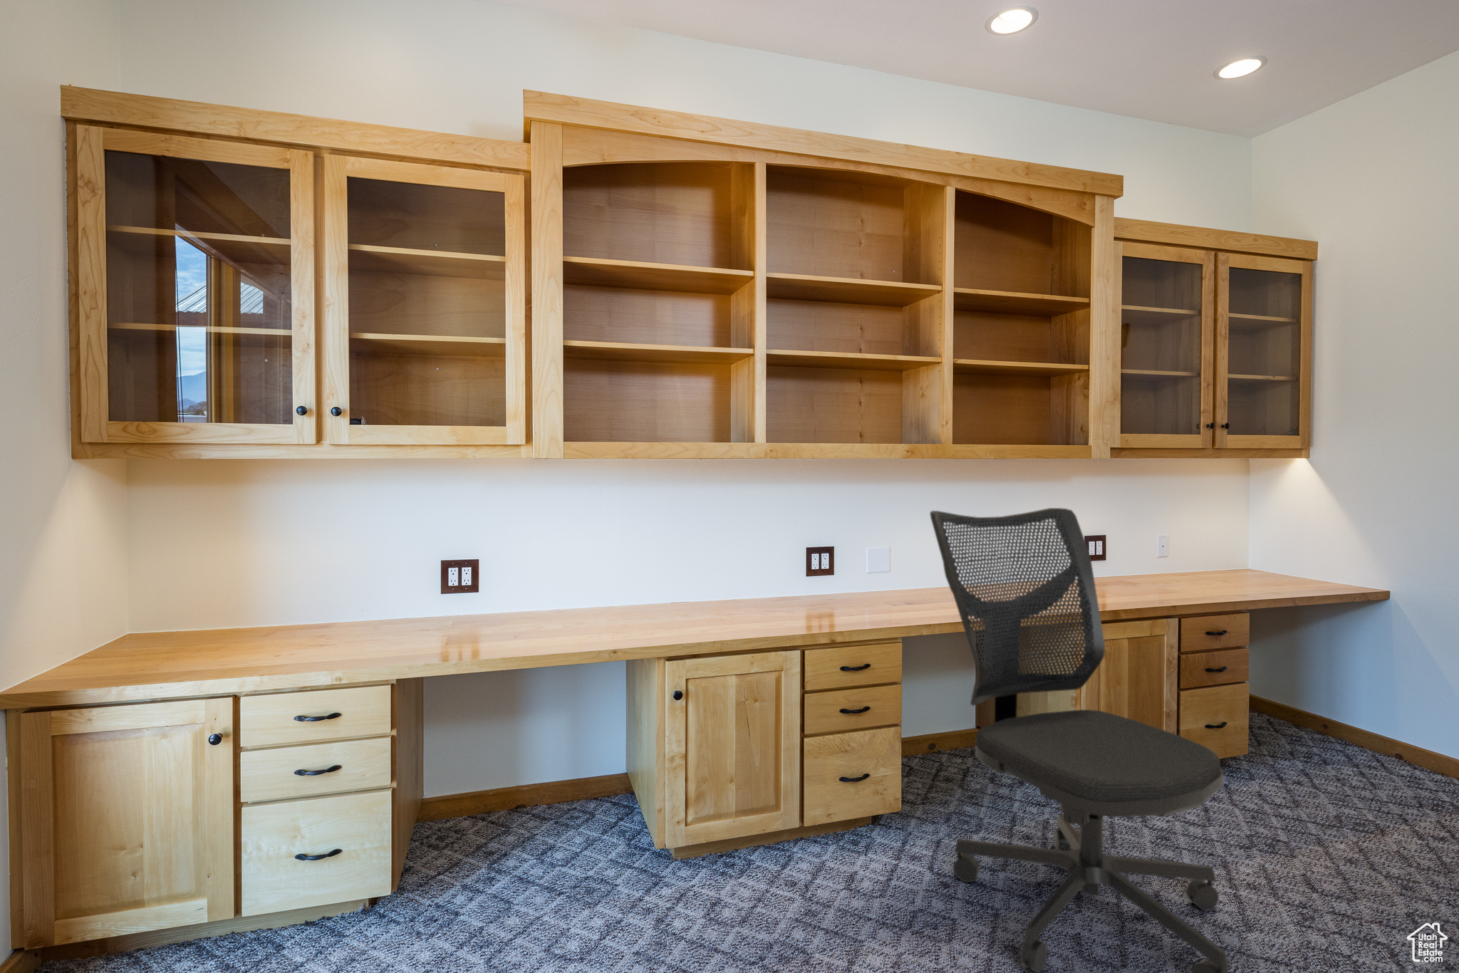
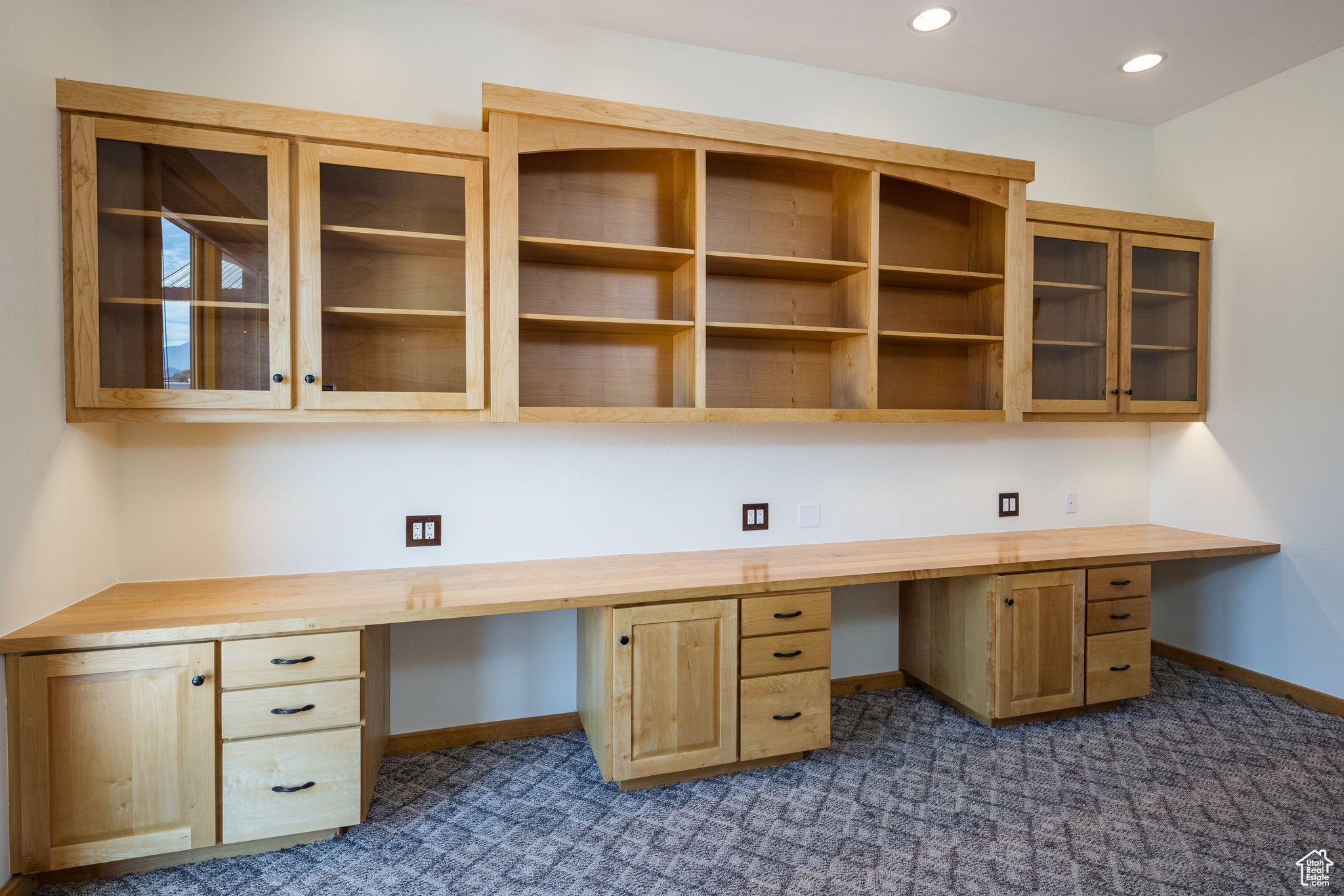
- office chair [929,507,1230,973]
